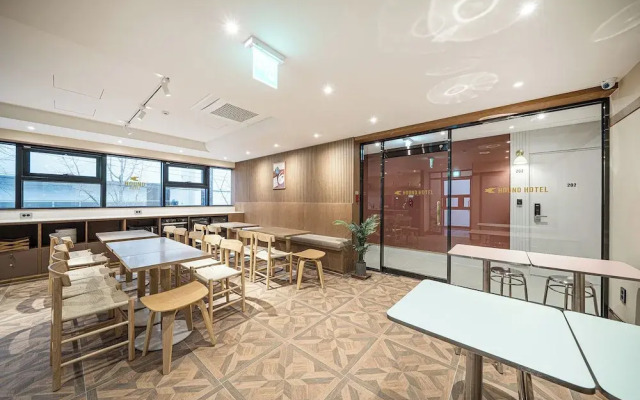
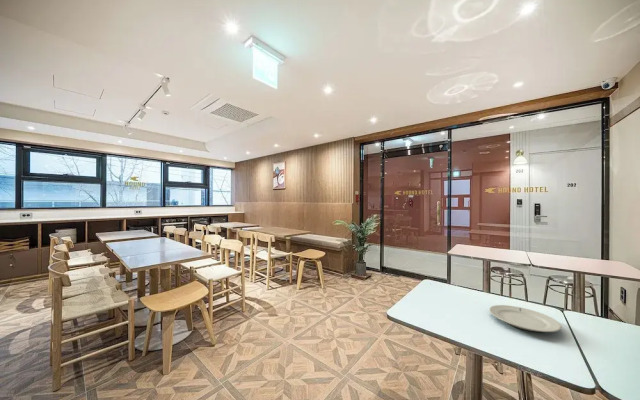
+ chinaware [488,304,562,333]
